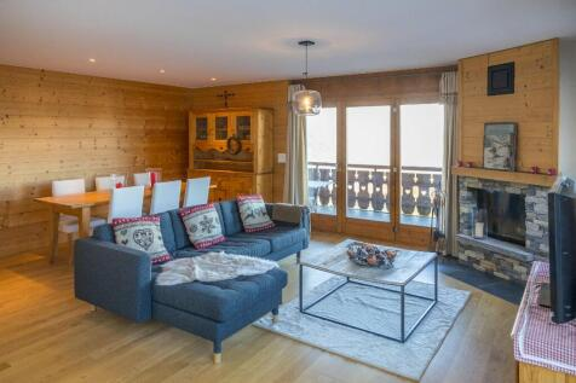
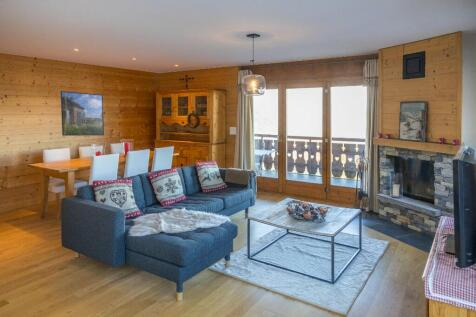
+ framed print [60,90,105,137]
